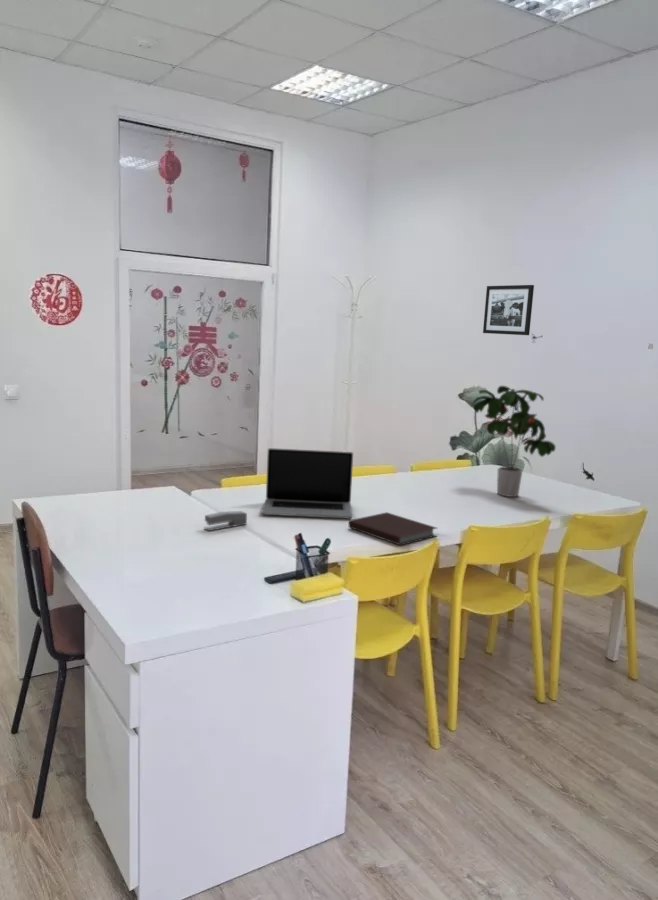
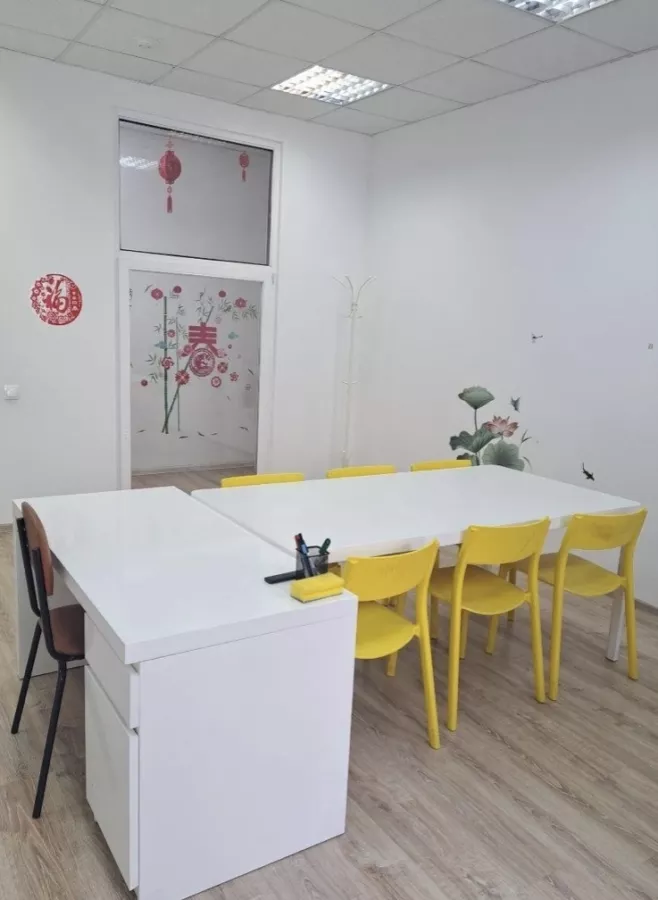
- potted plant [471,385,557,498]
- stapler [203,510,248,532]
- picture frame [482,284,535,336]
- laptop [260,447,354,519]
- notebook [348,511,438,546]
